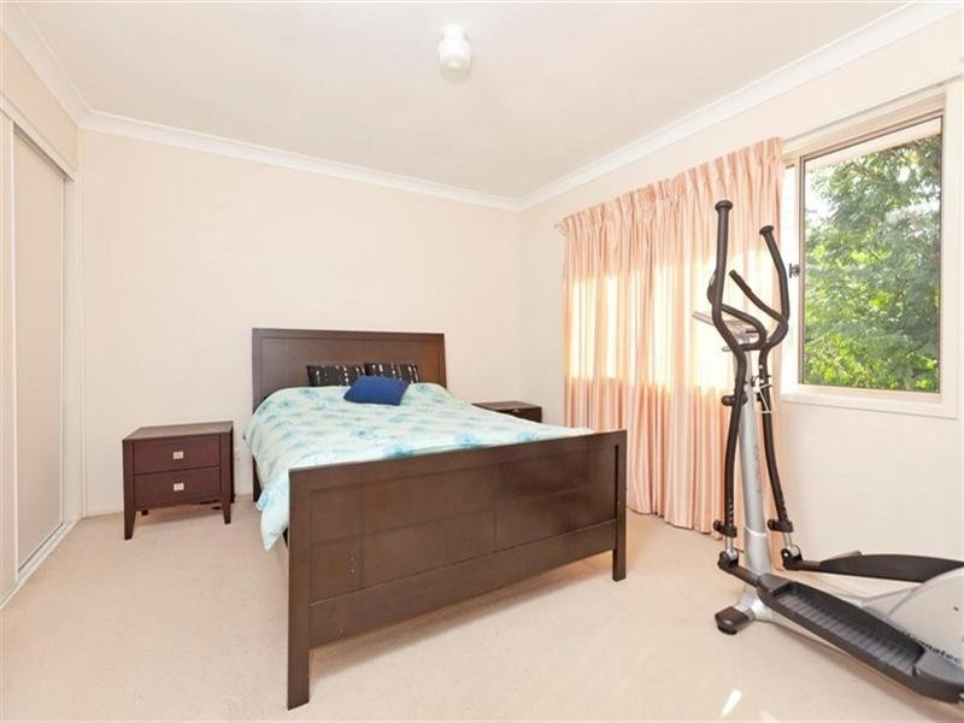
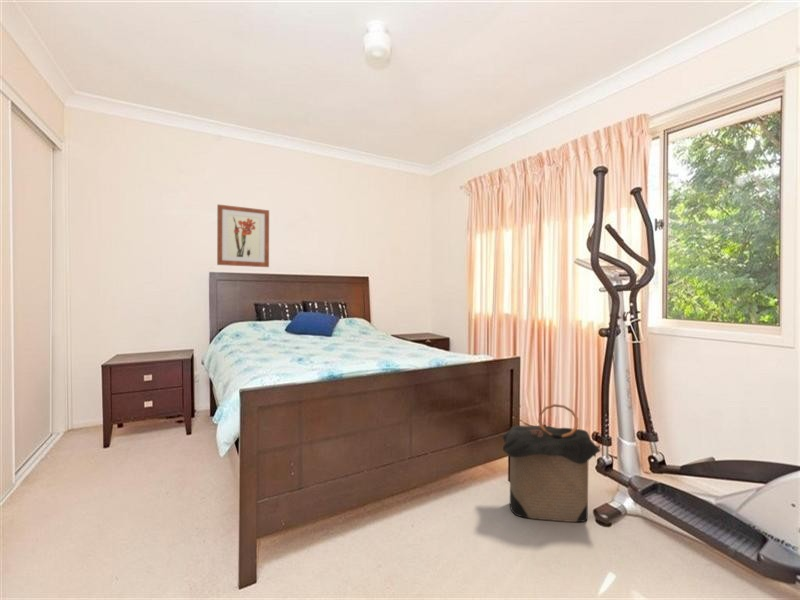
+ wall art [216,203,270,268]
+ laundry hamper [502,403,601,523]
